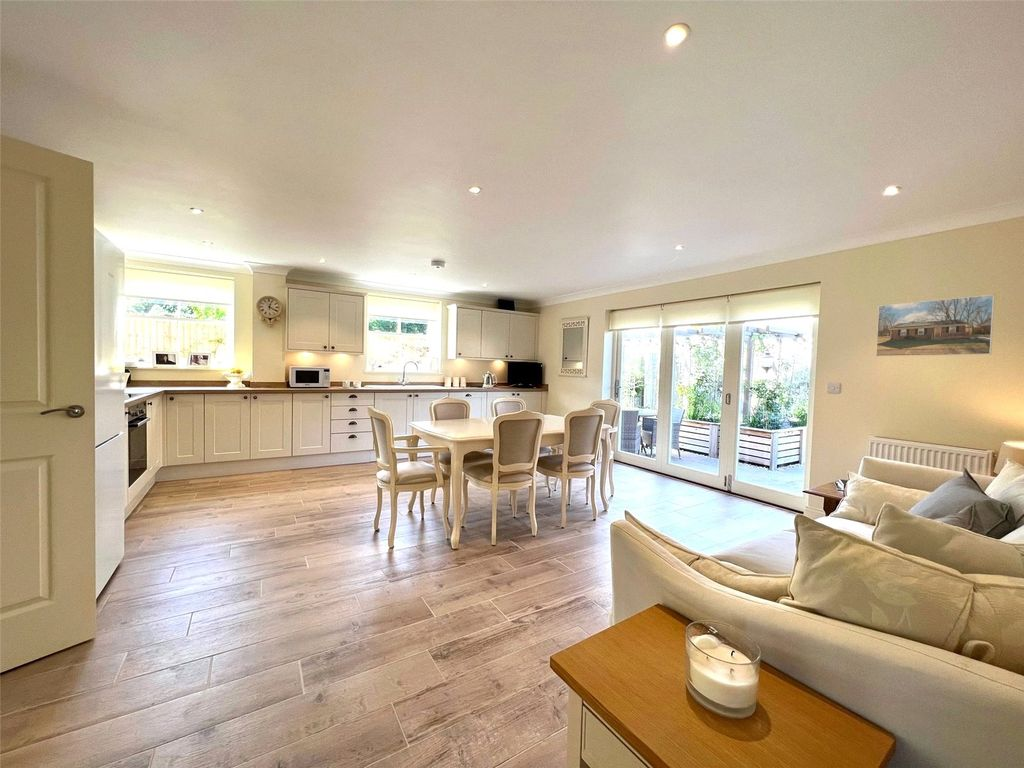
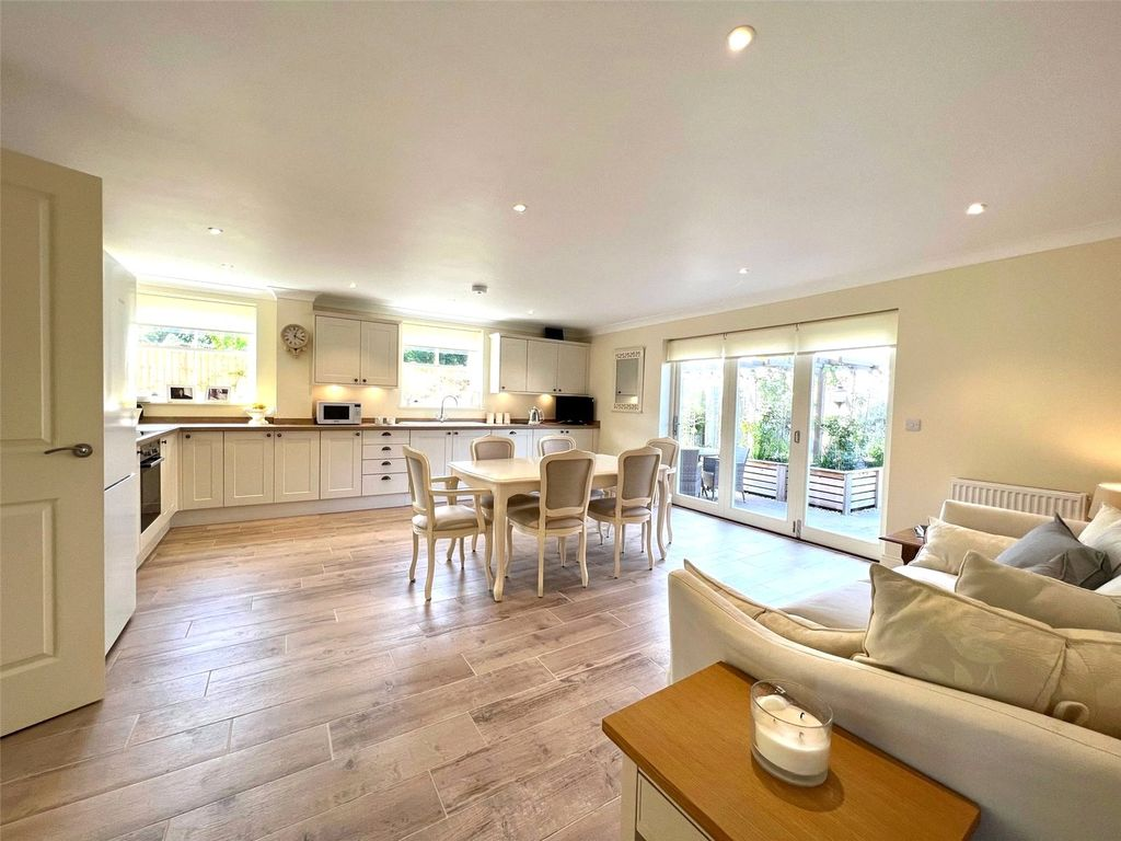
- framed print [875,294,996,357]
